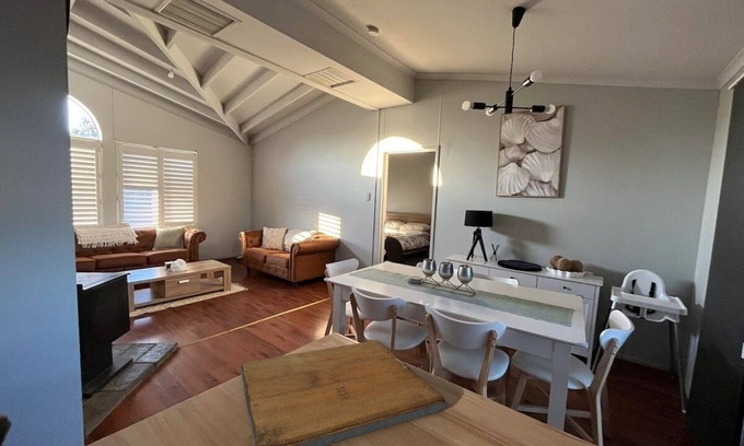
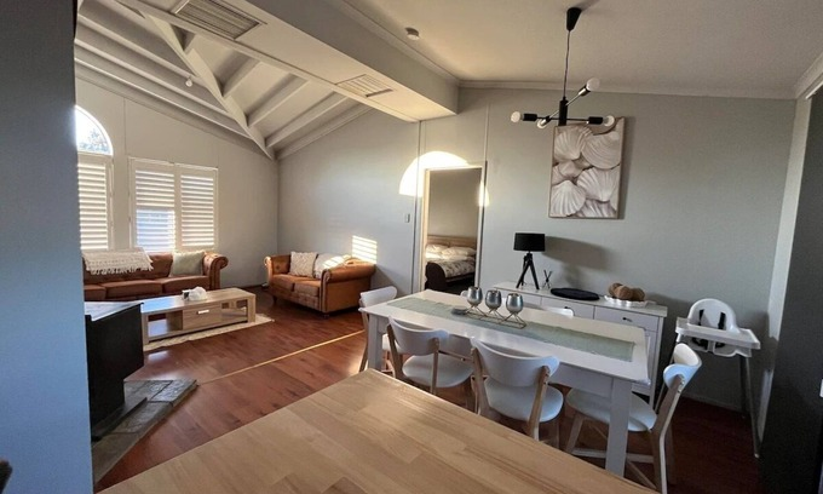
- religious icon [240,339,447,446]
